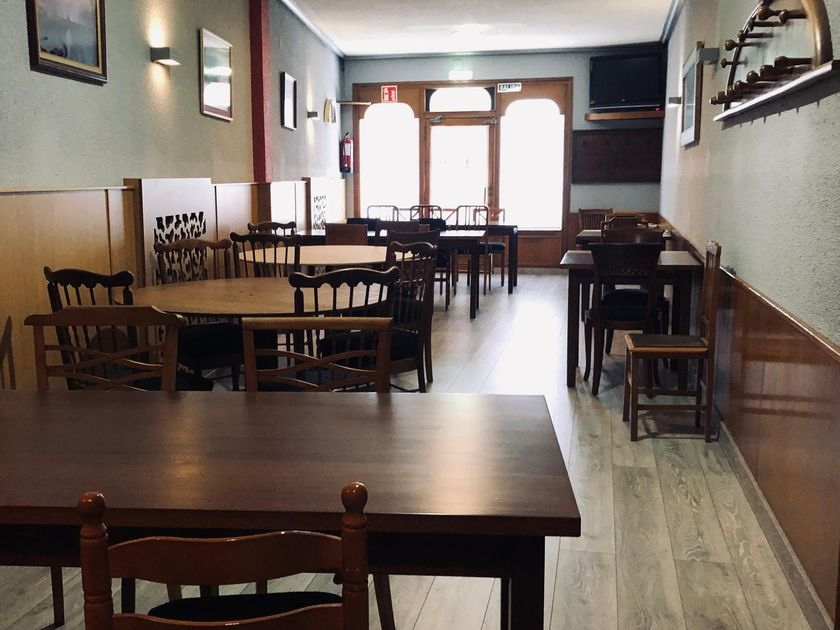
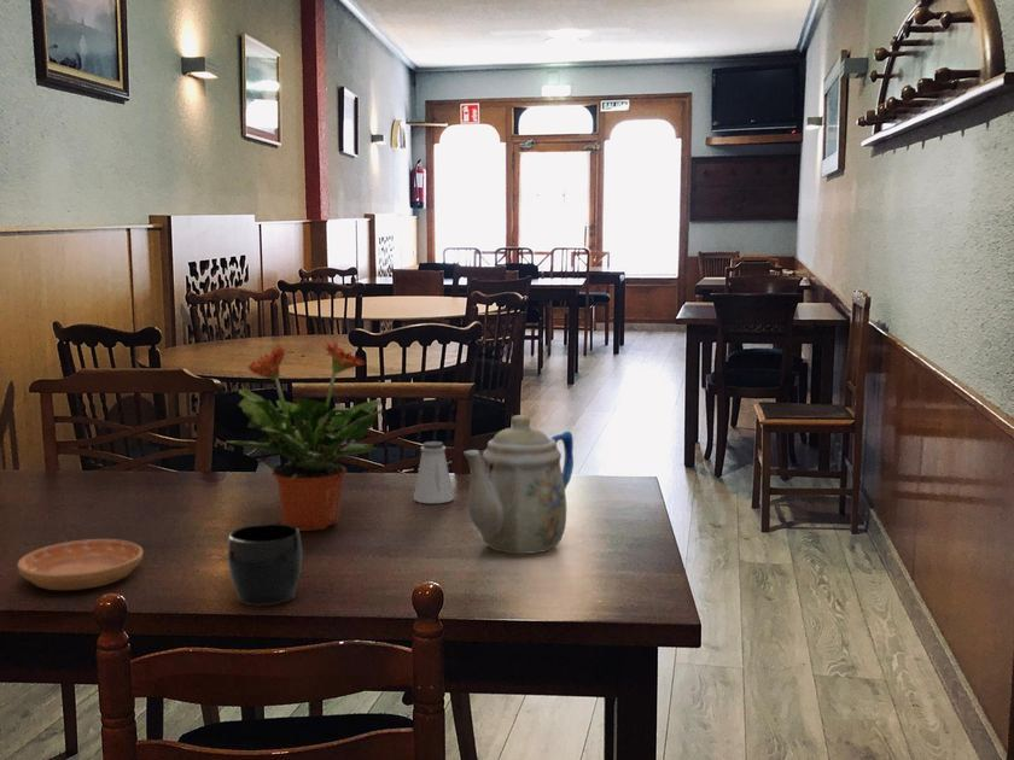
+ saltshaker [413,440,455,504]
+ teapot [462,414,575,555]
+ saucer [16,538,144,591]
+ potted plant [226,339,384,532]
+ mug [227,522,303,607]
